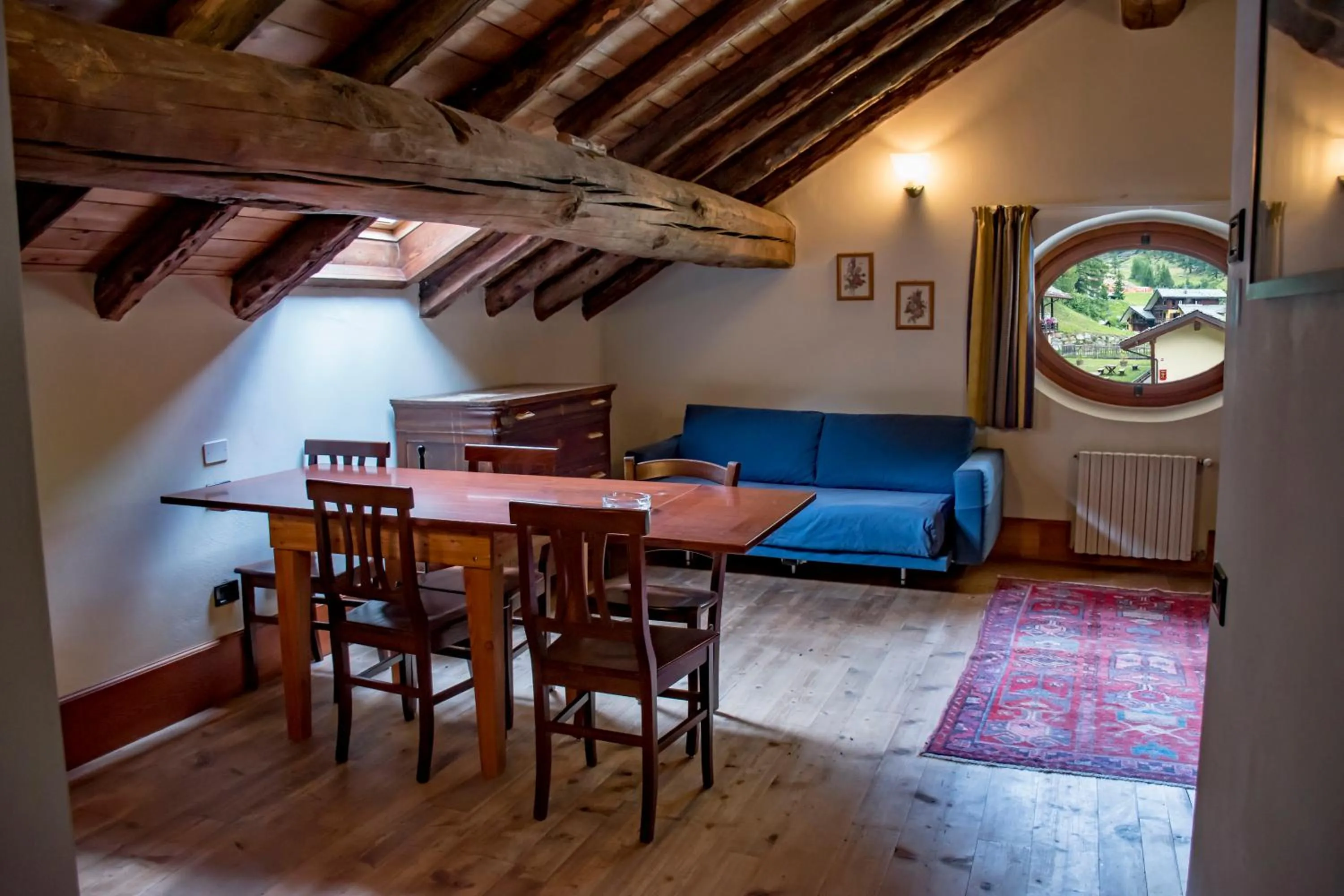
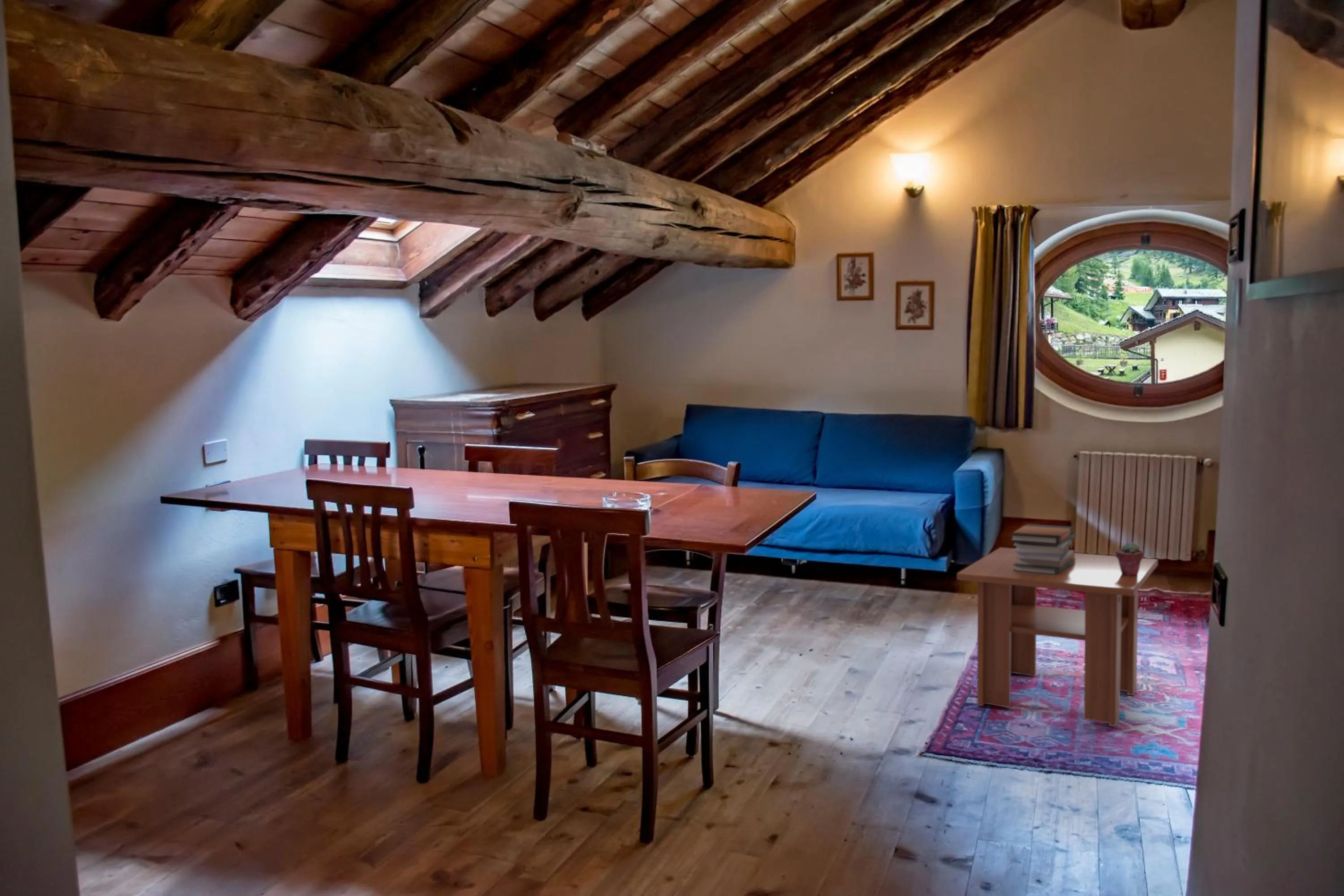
+ book stack [1009,523,1077,575]
+ potted succulent [1115,541,1144,576]
+ coffee table [956,547,1159,727]
